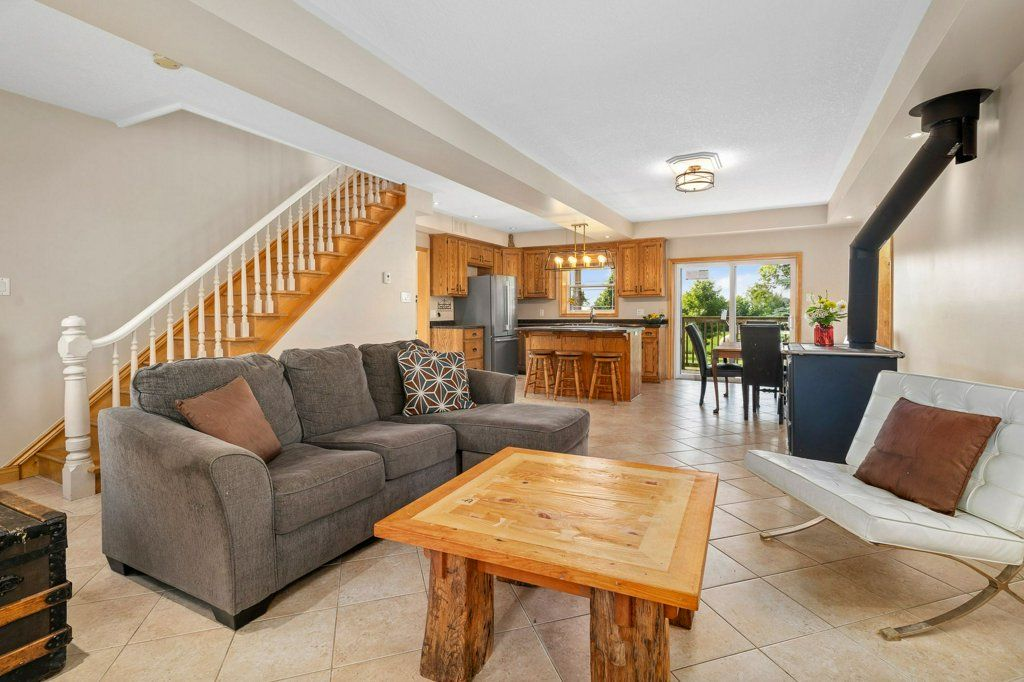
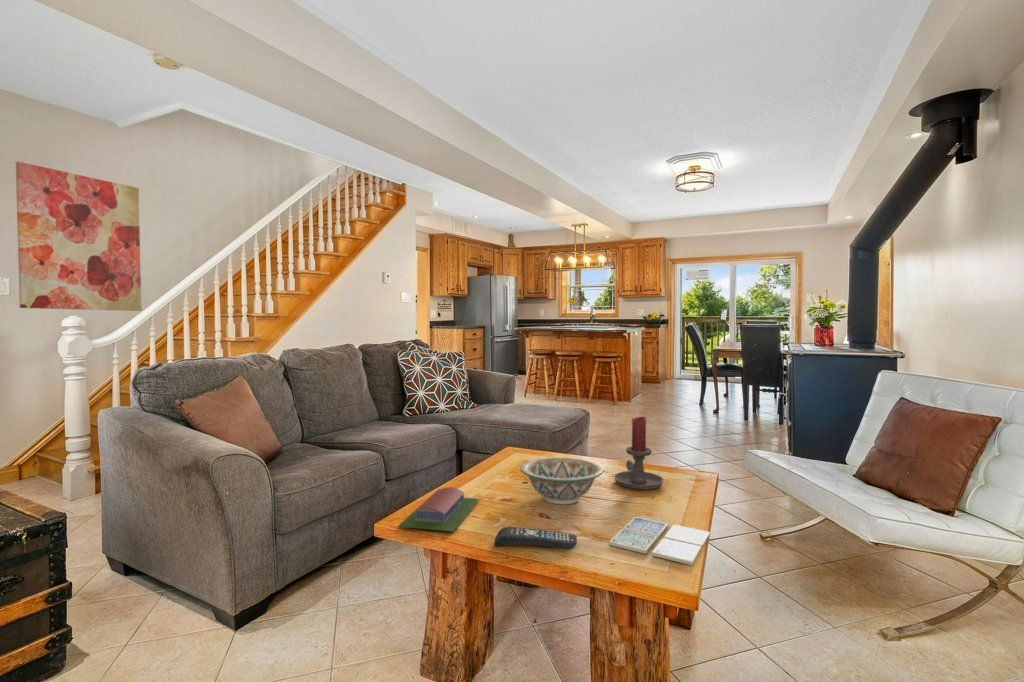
+ decorative bowl [520,456,604,505]
+ remote control [493,526,578,550]
+ candle holder [613,416,665,491]
+ architectural model [396,487,480,532]
+ wall art [15,160,143,312]
+ drink coaster [608,516,711,566]
